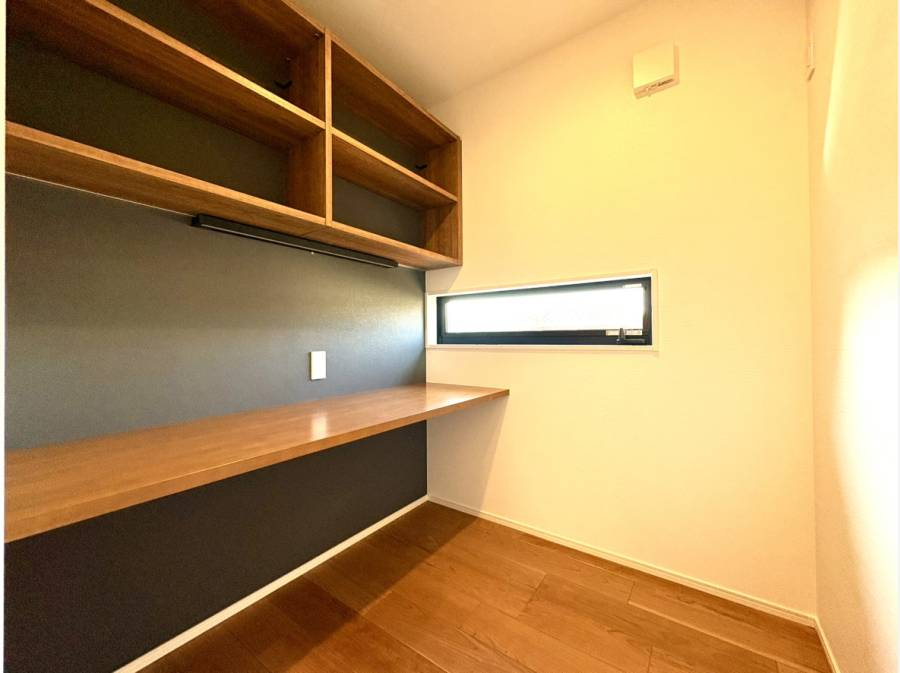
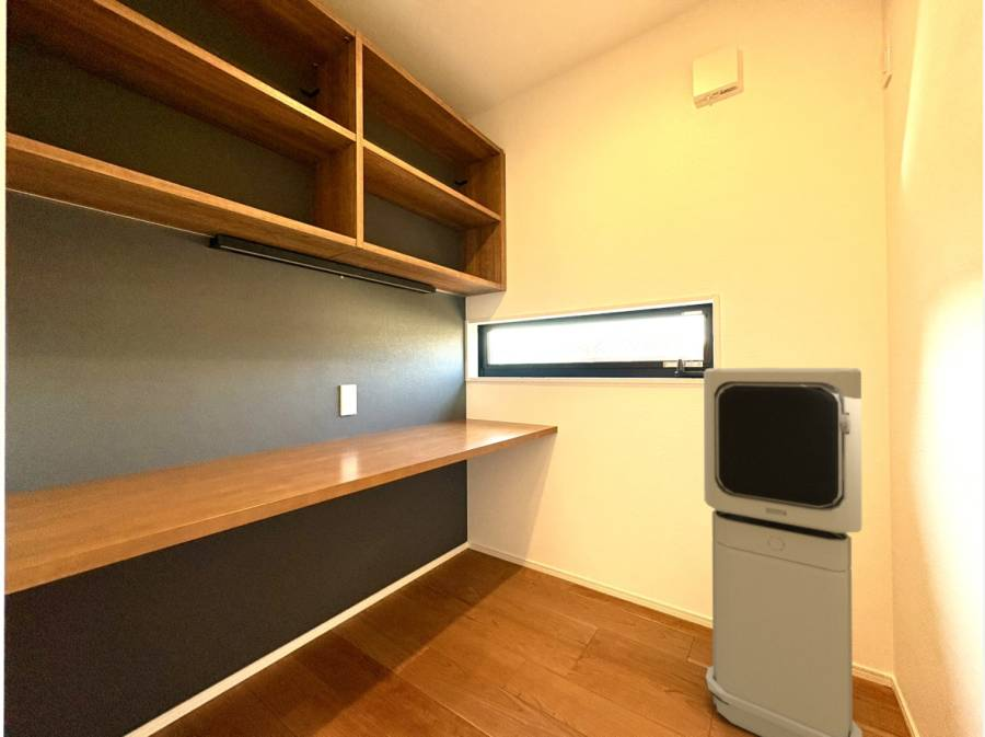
+ air purifier [703,367,864,737]
